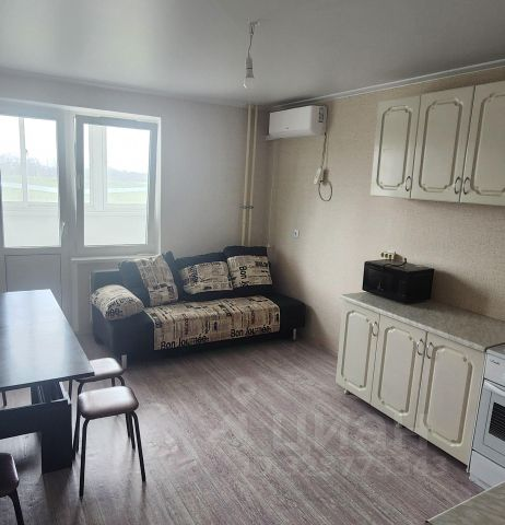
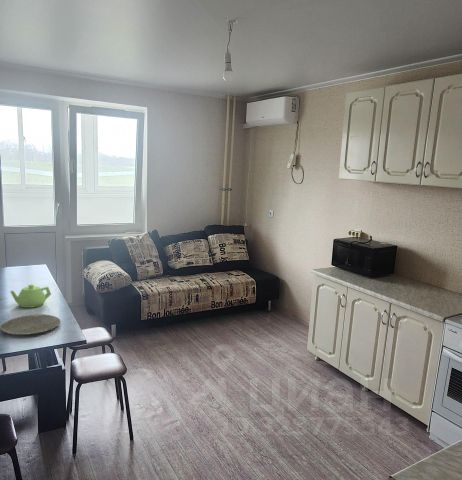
+ plate [0,313,61,336]
+ teapot [9,283,52,309]
